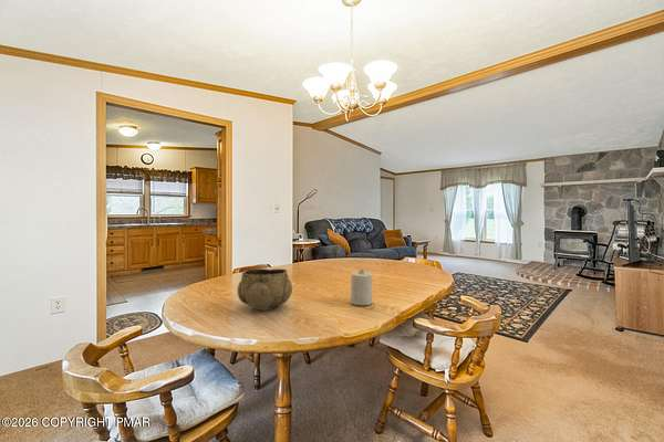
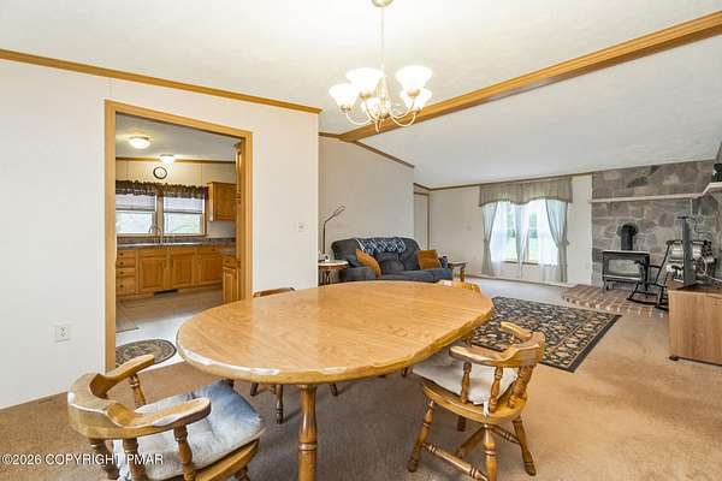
- candle [350,267,373,306]
- decorative bowl [236,267,293,312]
